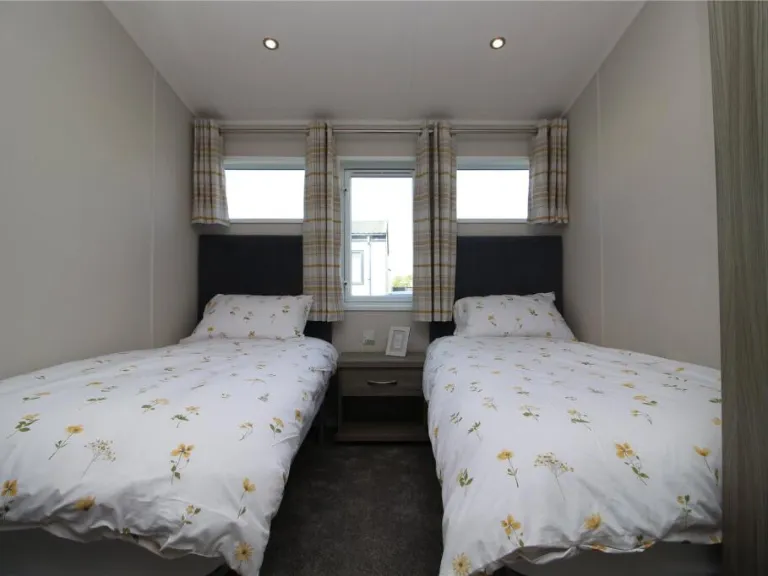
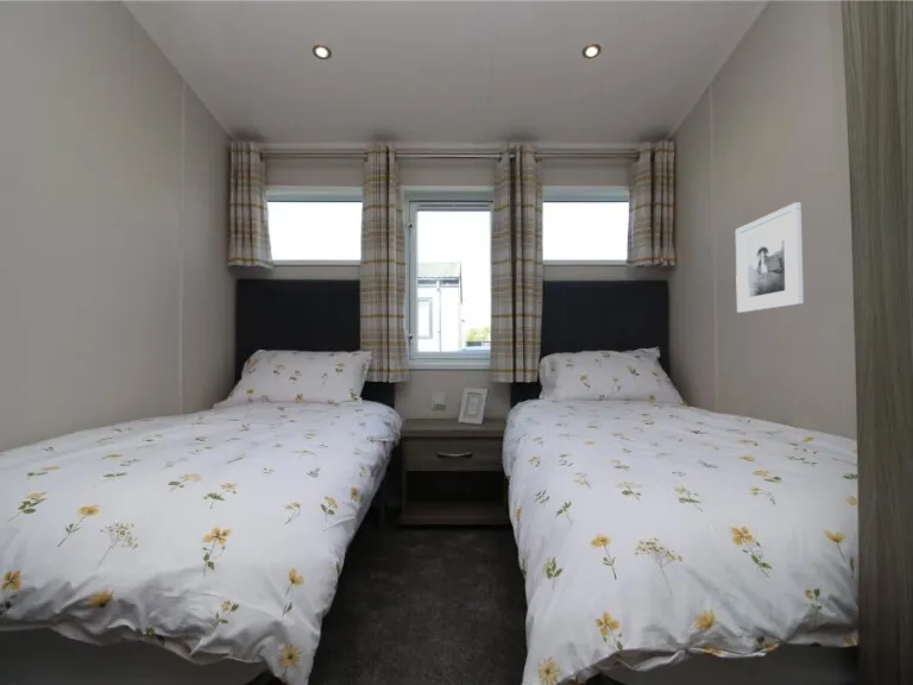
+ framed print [735,202,805,314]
